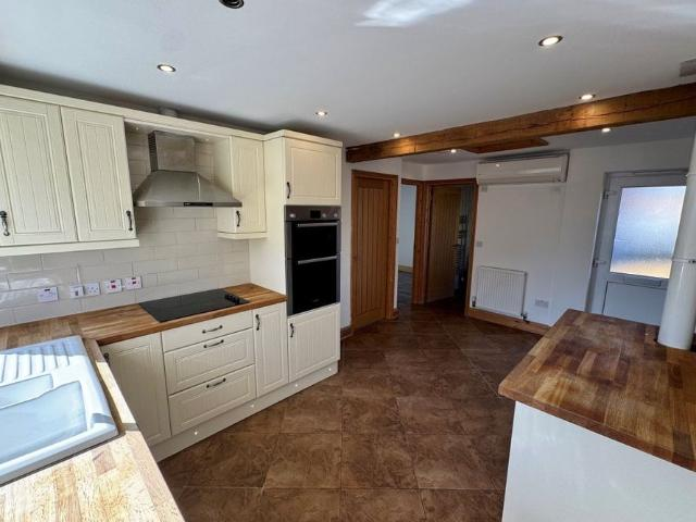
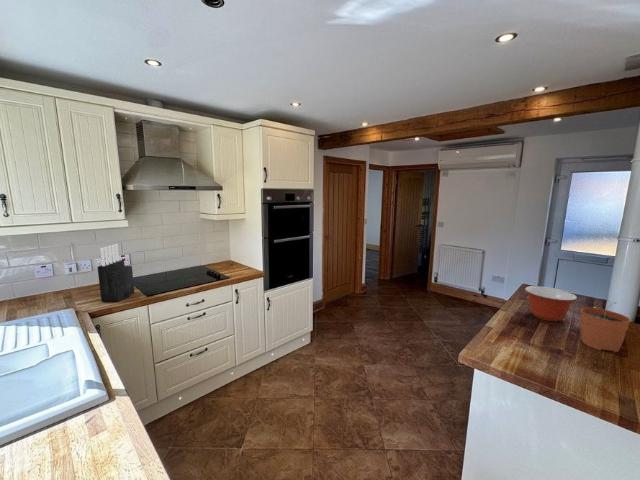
+ plant pot [580,300,631,353]
+ knife block [96,243,135,303]
+ mixing bowl [524,285,578,322]
